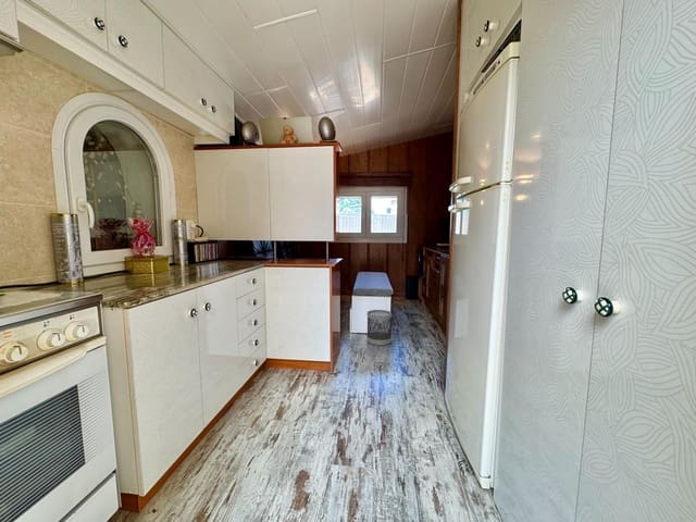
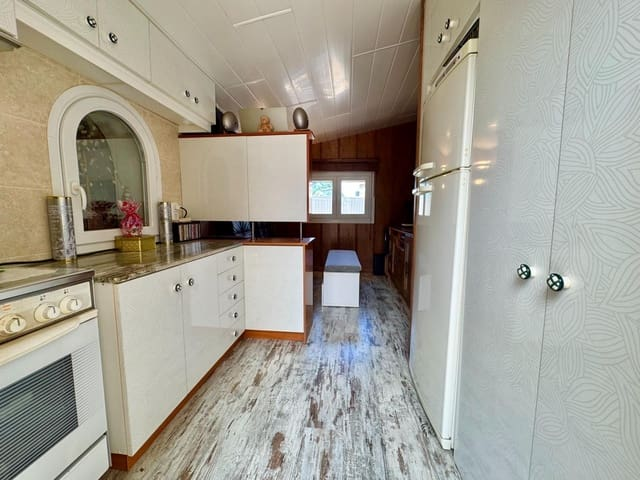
- wastebasket [365,309,393,347]
